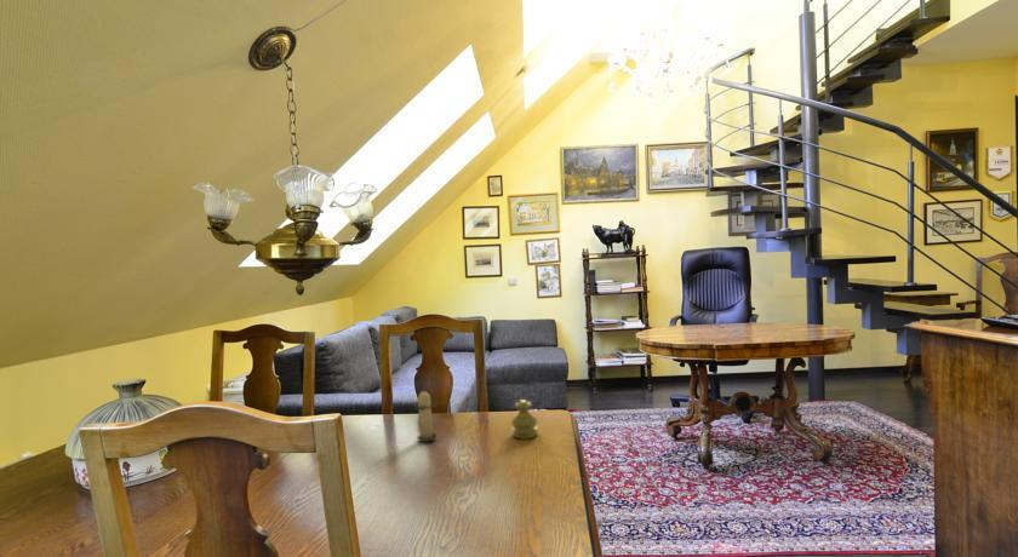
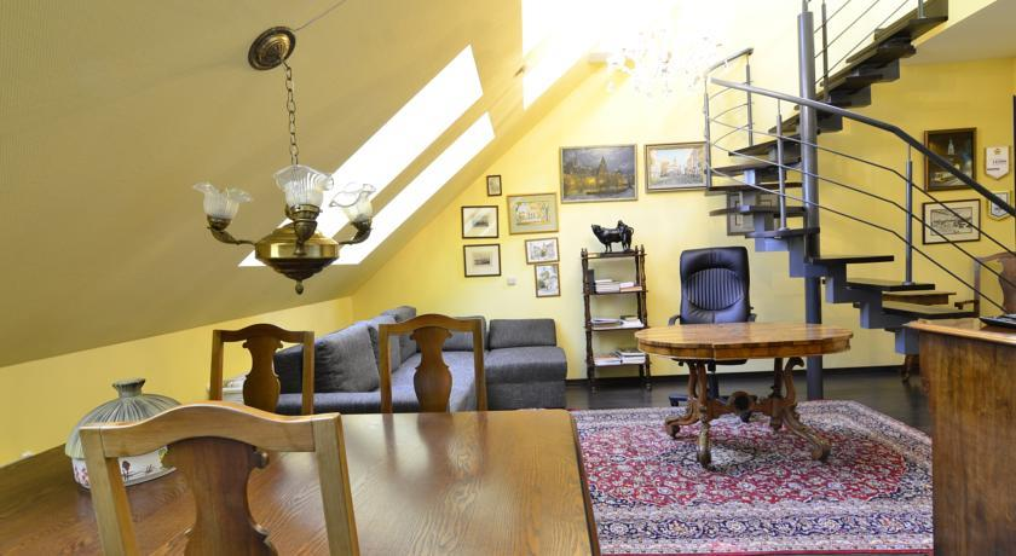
- salt shaker [510,398,539,440]
- candle [413,387,437,443]
